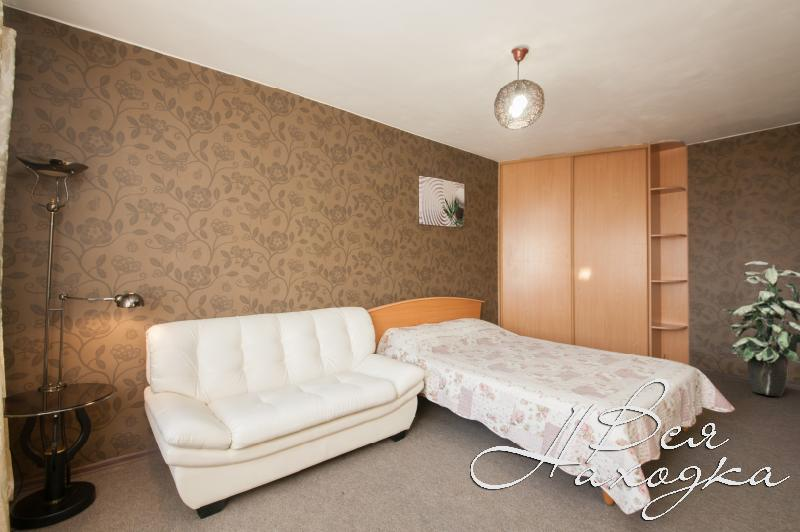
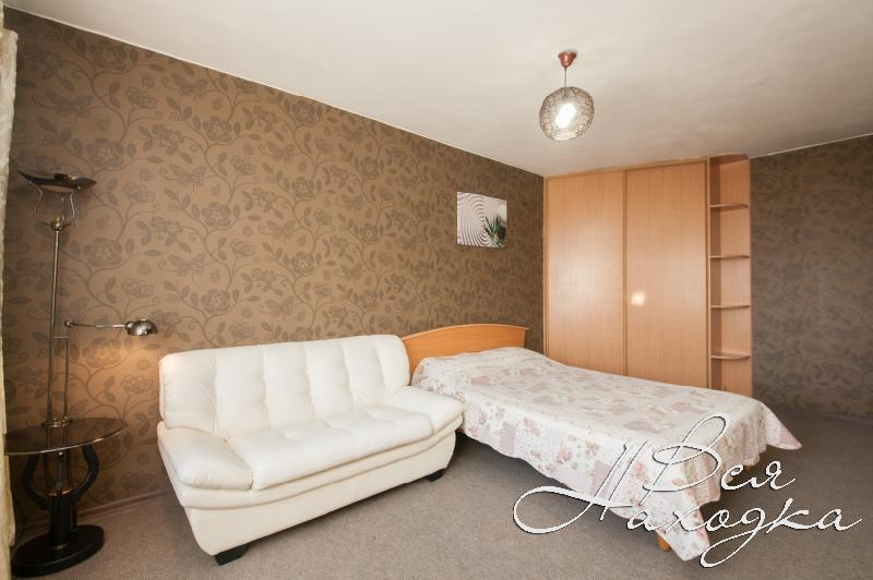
- indoor plant [722,260,800,398]
